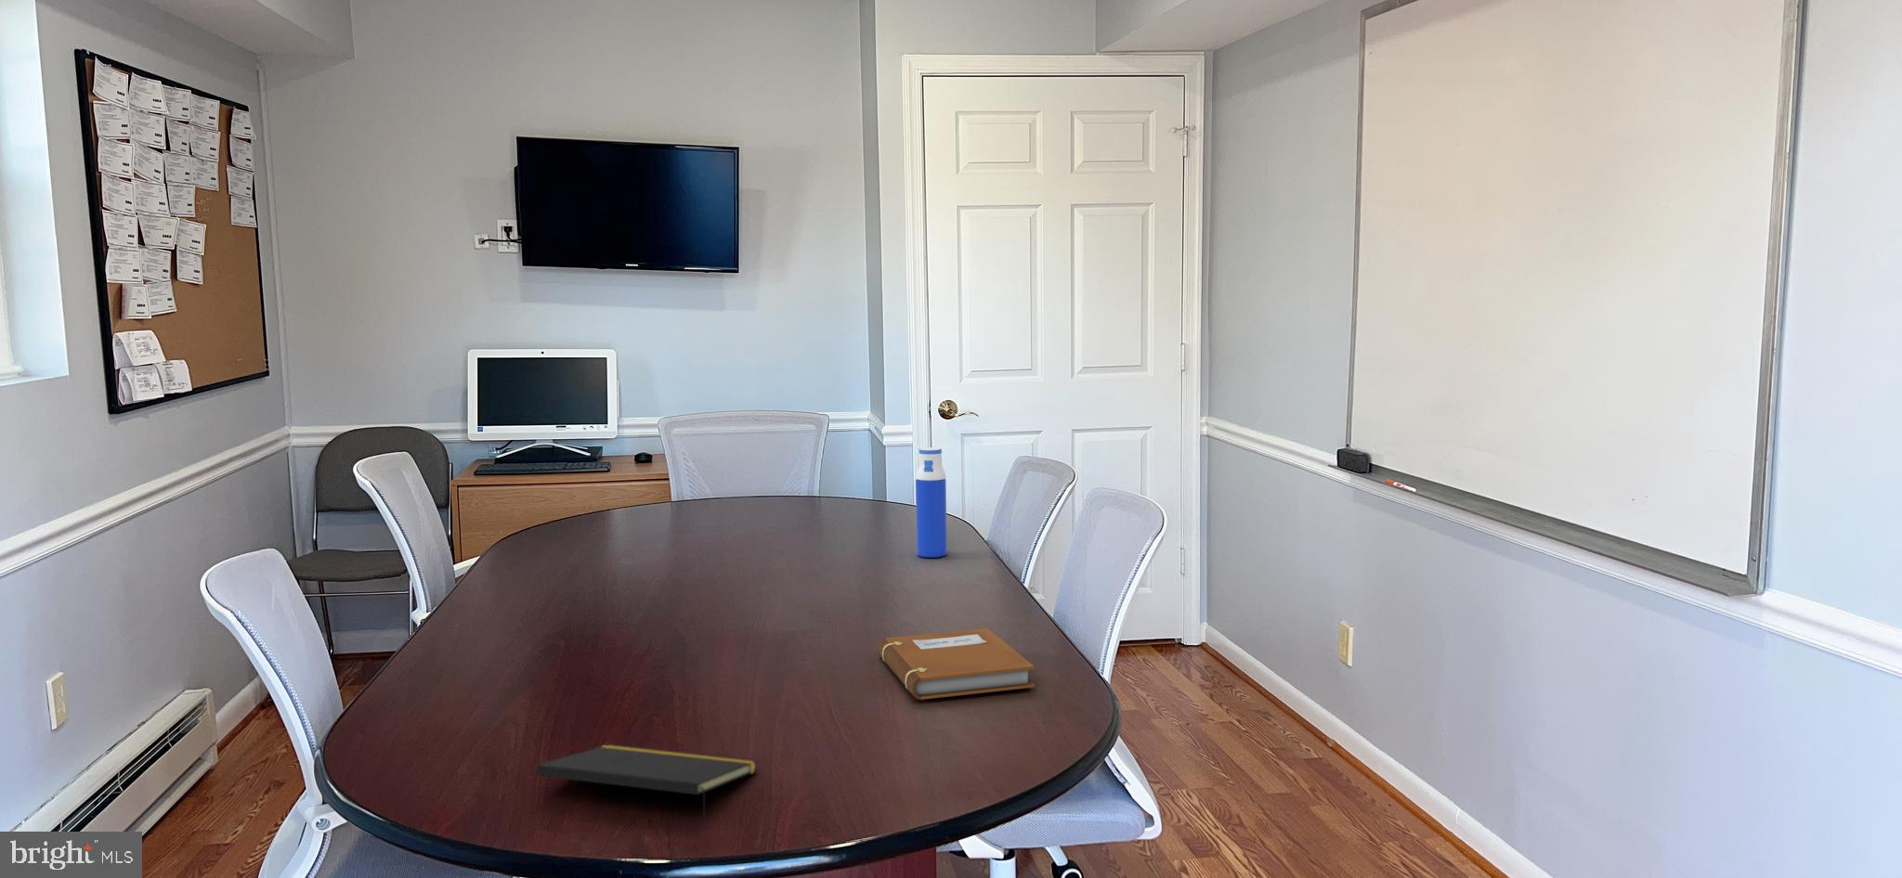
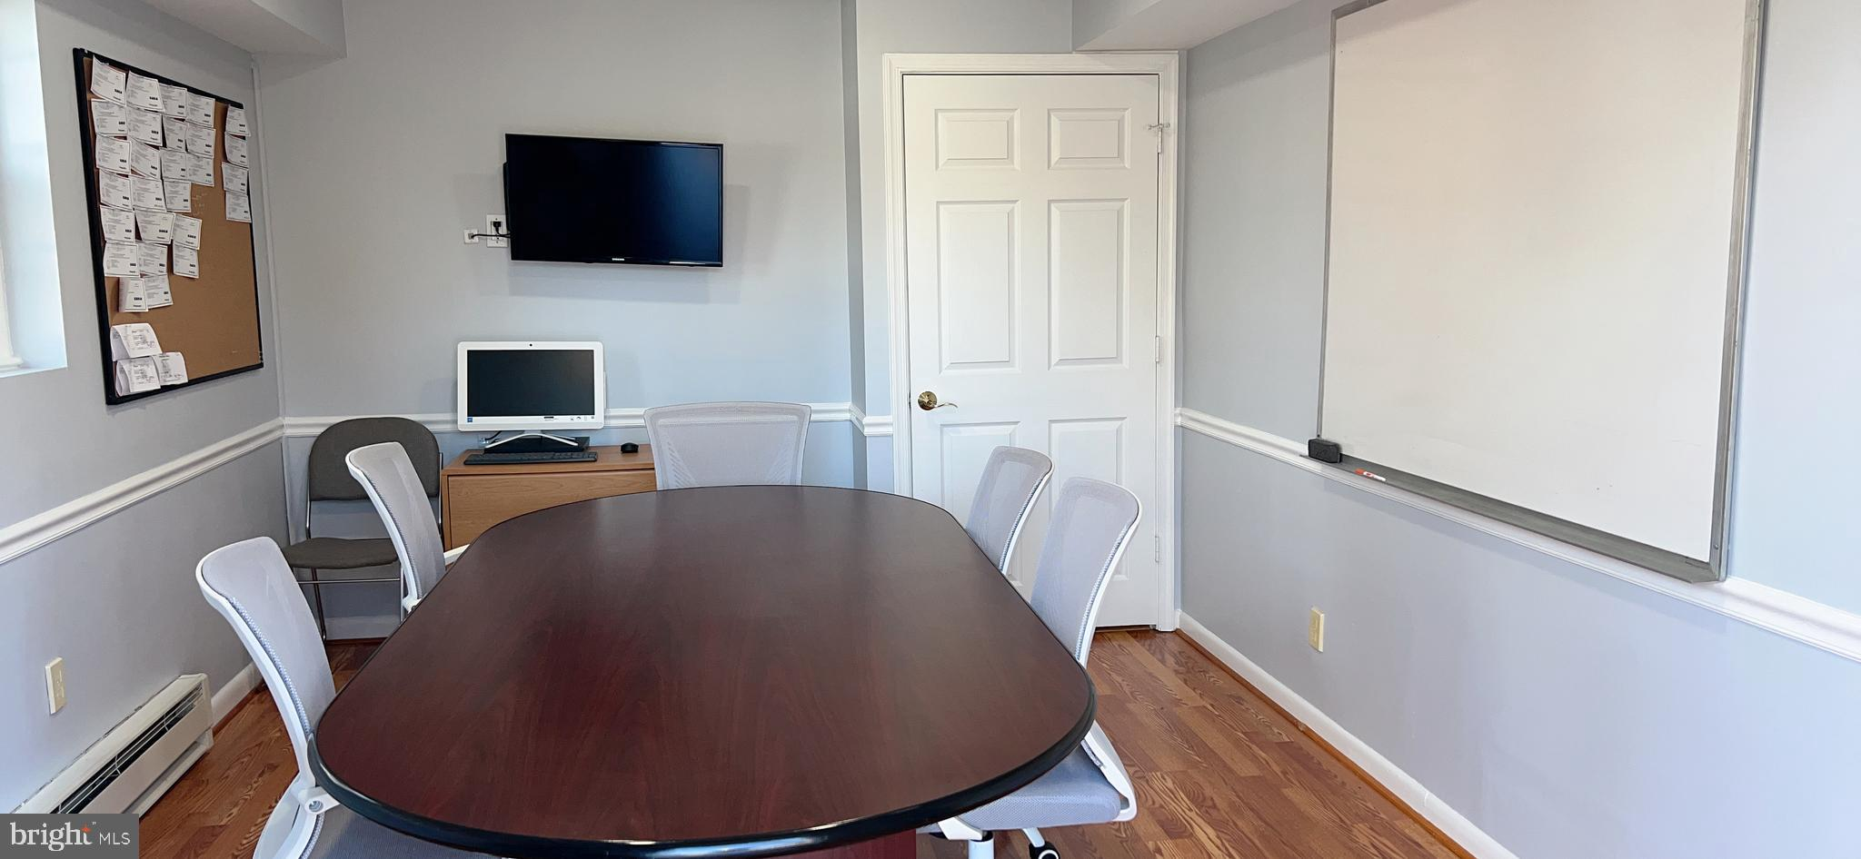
- water bottle [915,446,949,559]
- notebook [877,627,1036,701]
- notepad [536,743,759,821]
